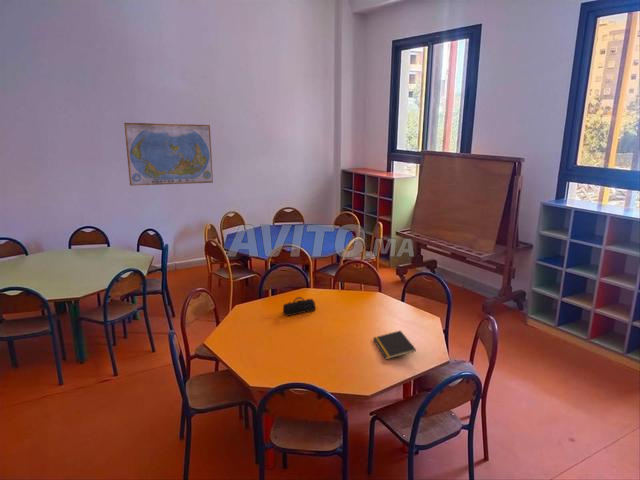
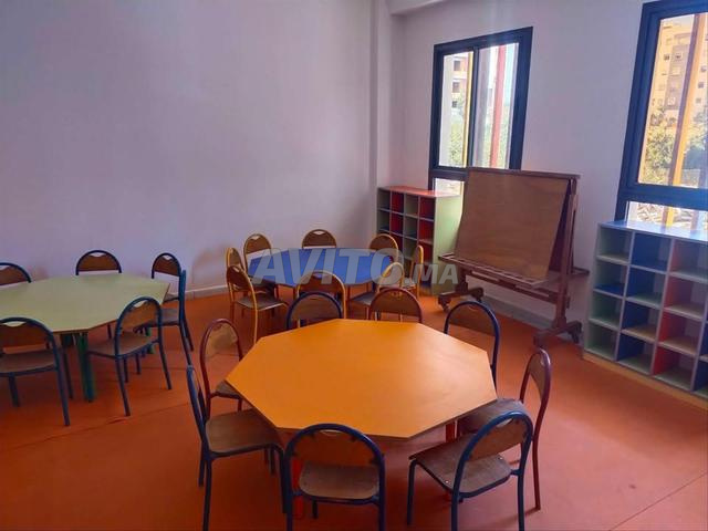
- notepad [372,330,417,360]
- pencil case [282,296,317,317]
- world map [123,122,214,186]
